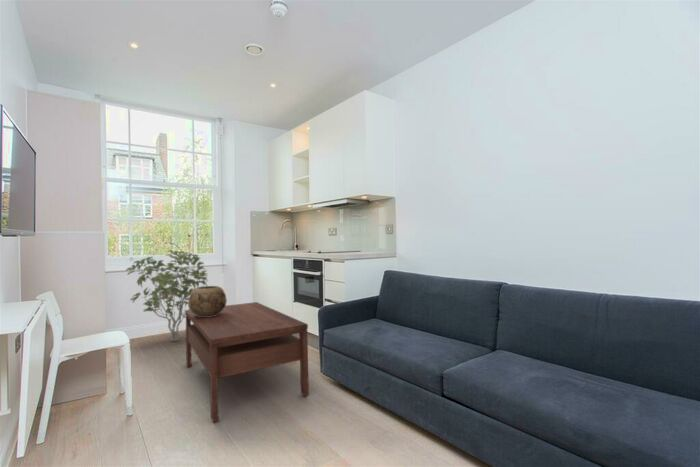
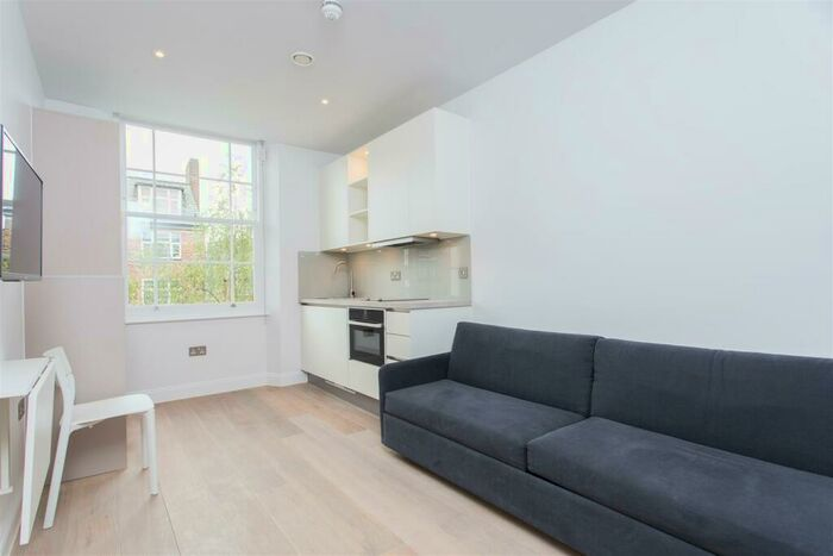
- decorative bowl [187,285,228,317]
- shrub [125,249,209,342]
- coffee table [184,301,310,423]
